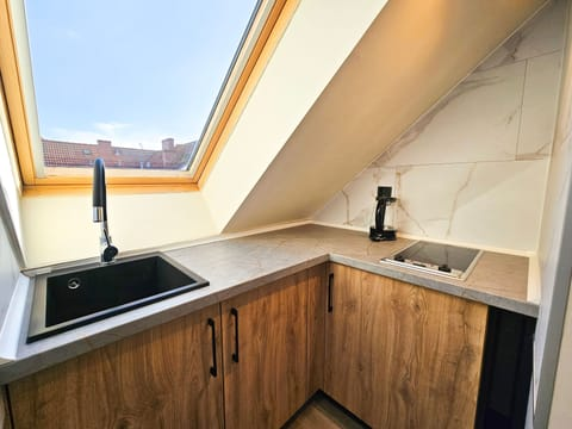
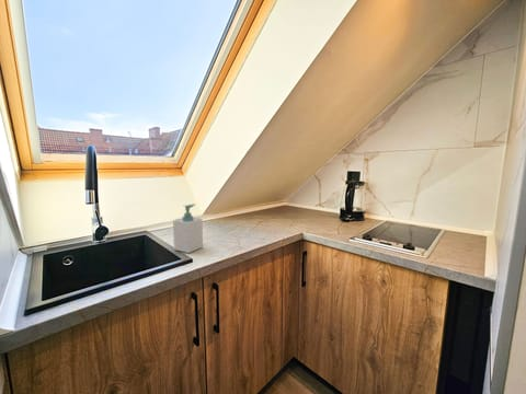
+ soap bottle [172,204,204,254]
